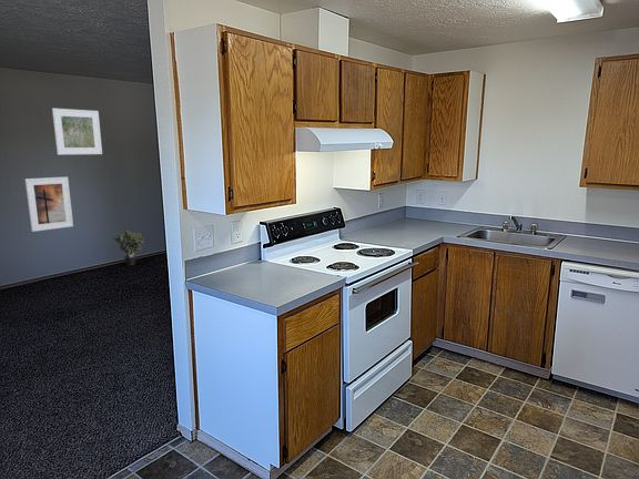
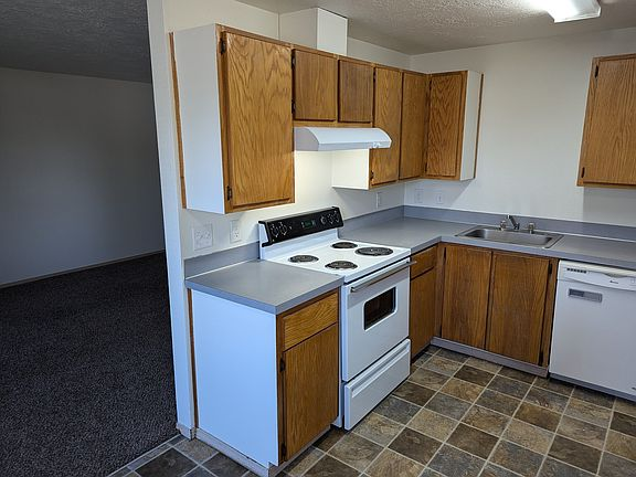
- potted plant [113,230,145,267]
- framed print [51,108,103,156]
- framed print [24,176,74,233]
